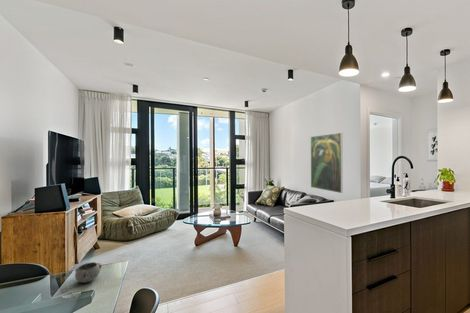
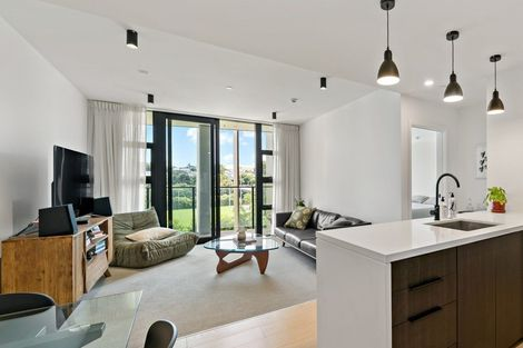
- decorative bowl [74,261,103,284]
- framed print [310,132,344,194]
